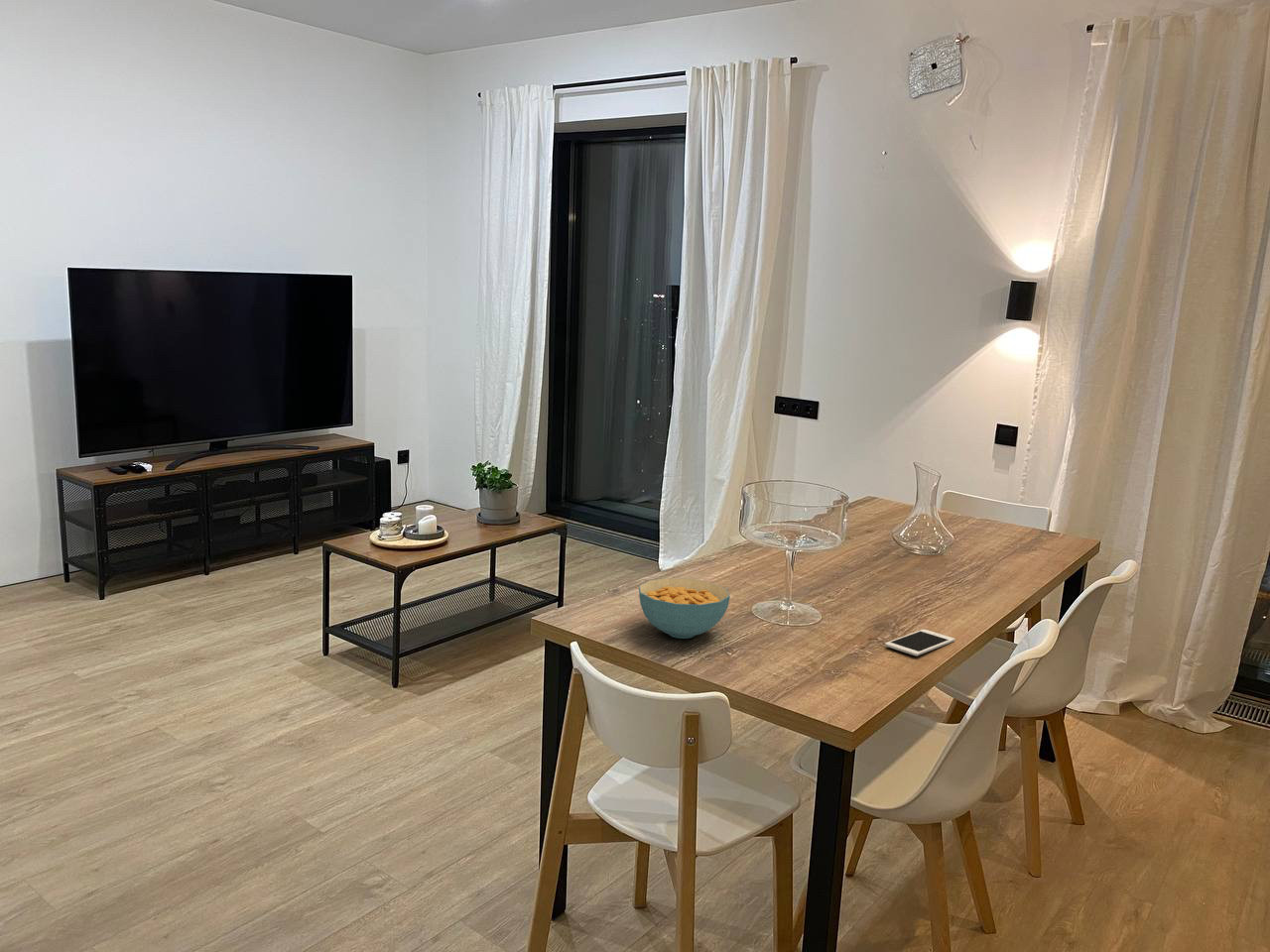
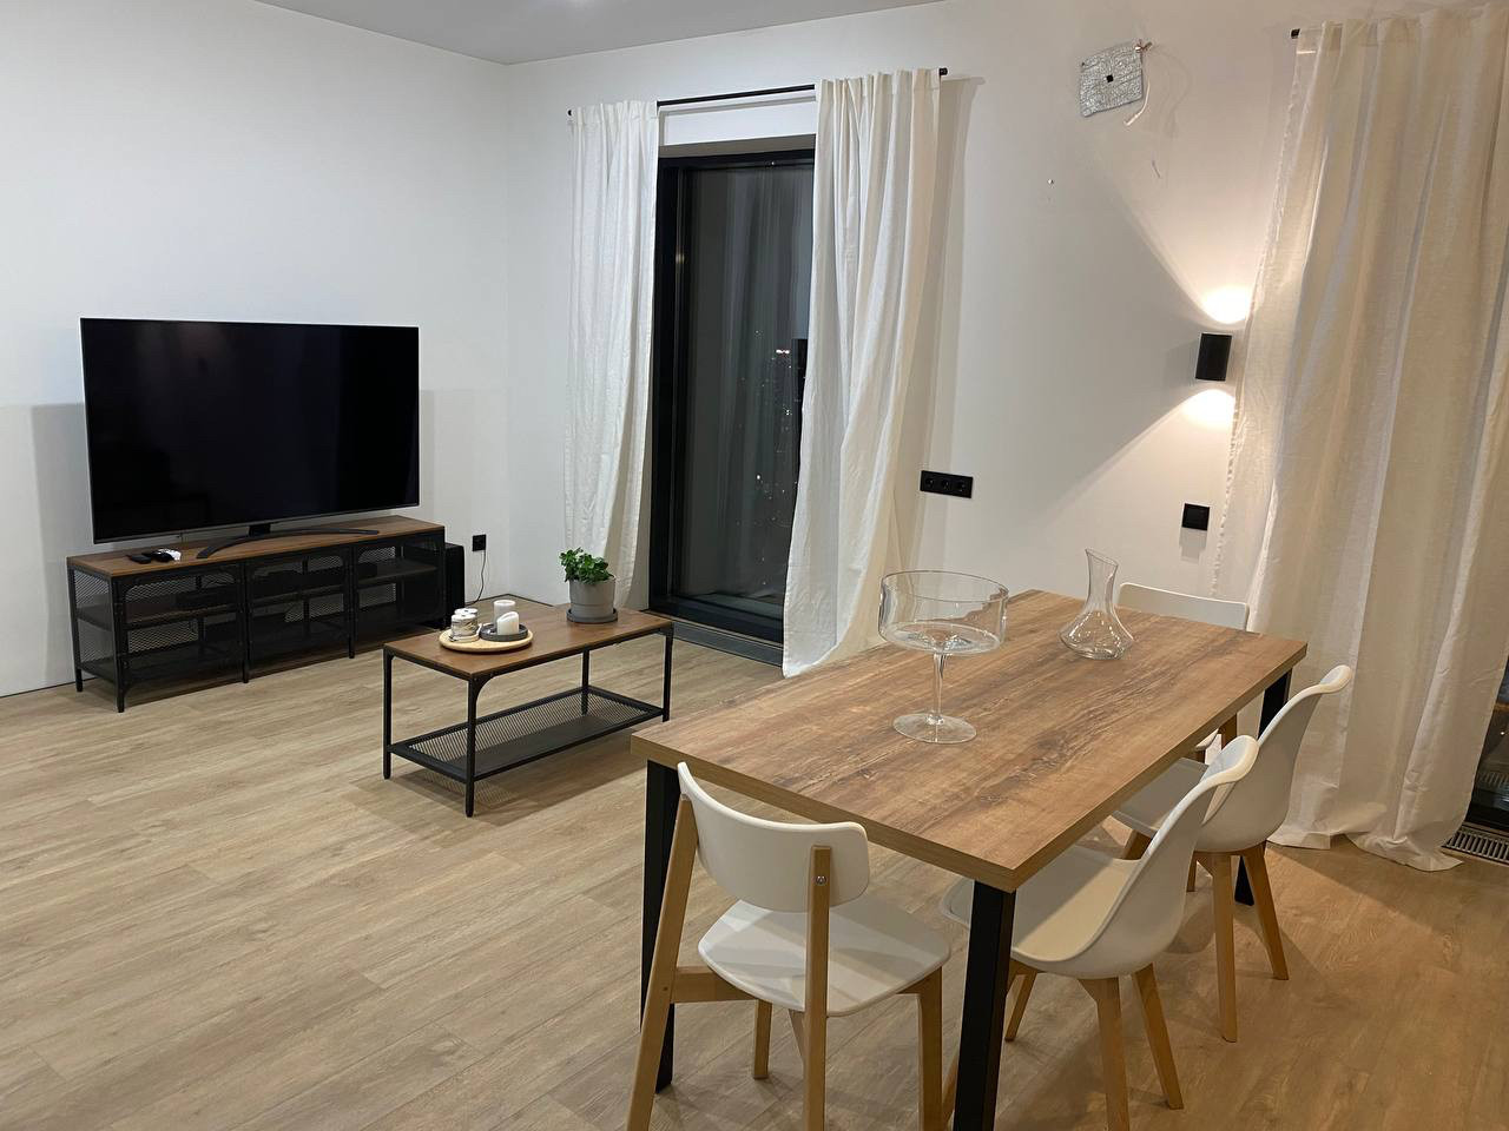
- cereal bowl [638,577,731,640]
- cell phone [884,629,955,656]
